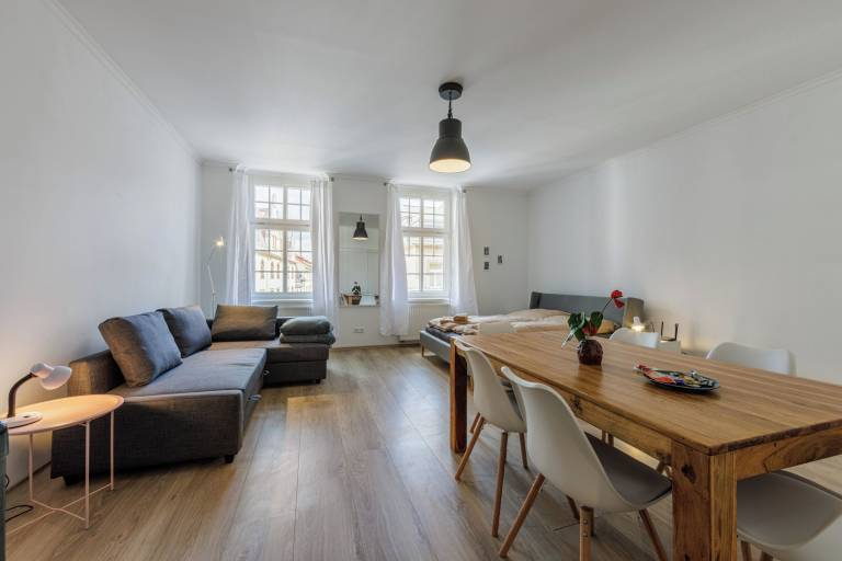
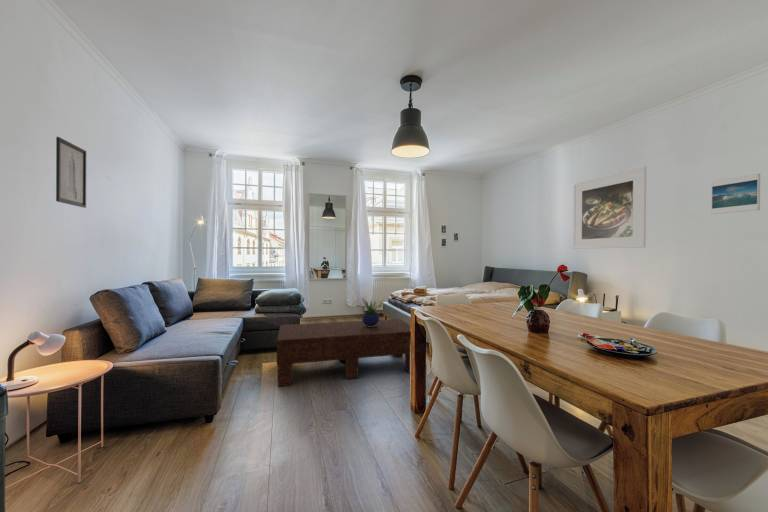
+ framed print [710,173,761,215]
+ potted plant [361,296,383,327]
+ wall art [55,136,87,209]
+ coffee table [276,318,411,387]
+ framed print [572,166,647,250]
